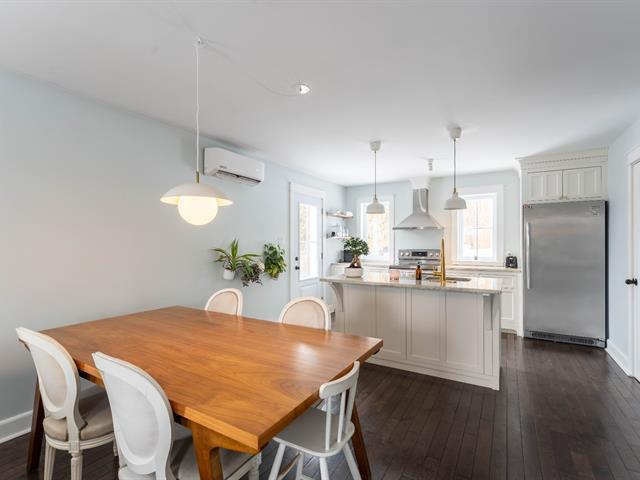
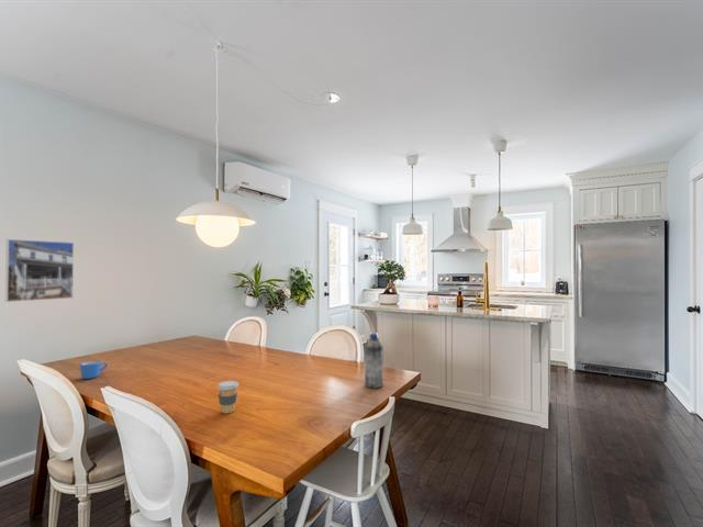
+ mug [79,360,109,380]
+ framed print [4,238,75,303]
+ coffee cup [216,380,239,414]
+ water bottle [364,332,384,390]
